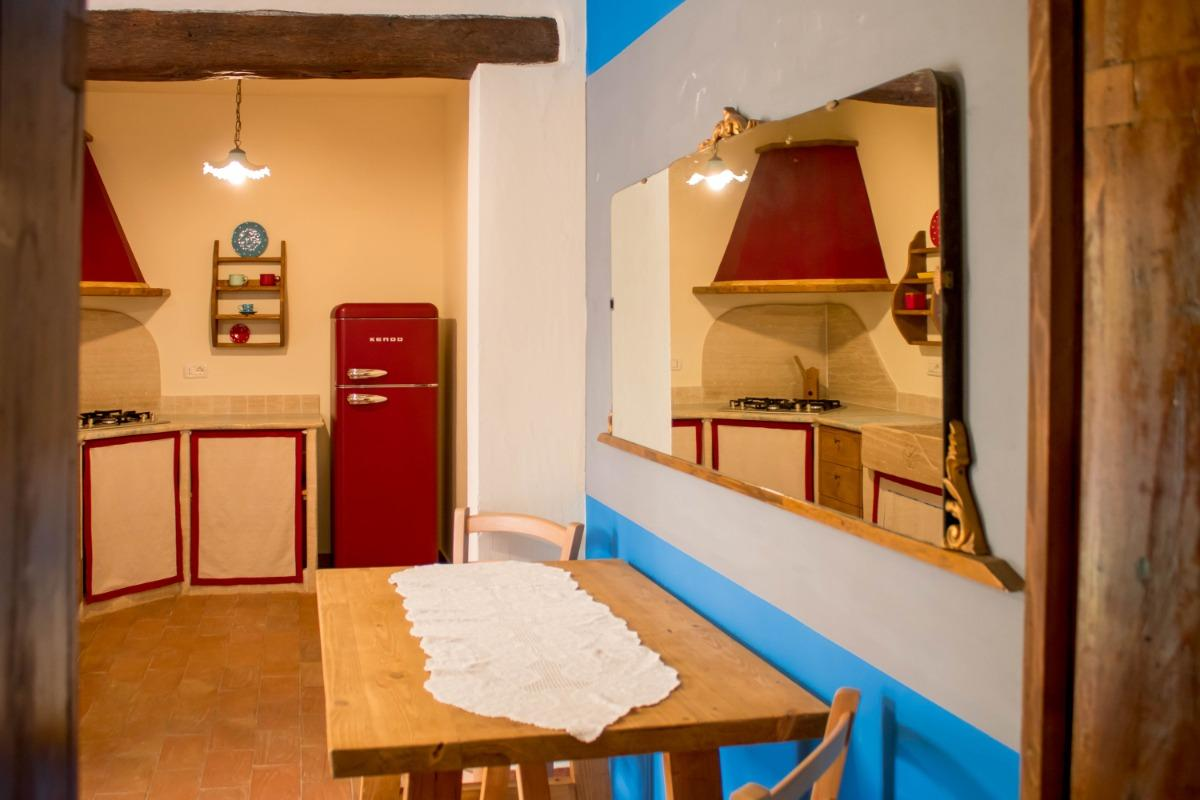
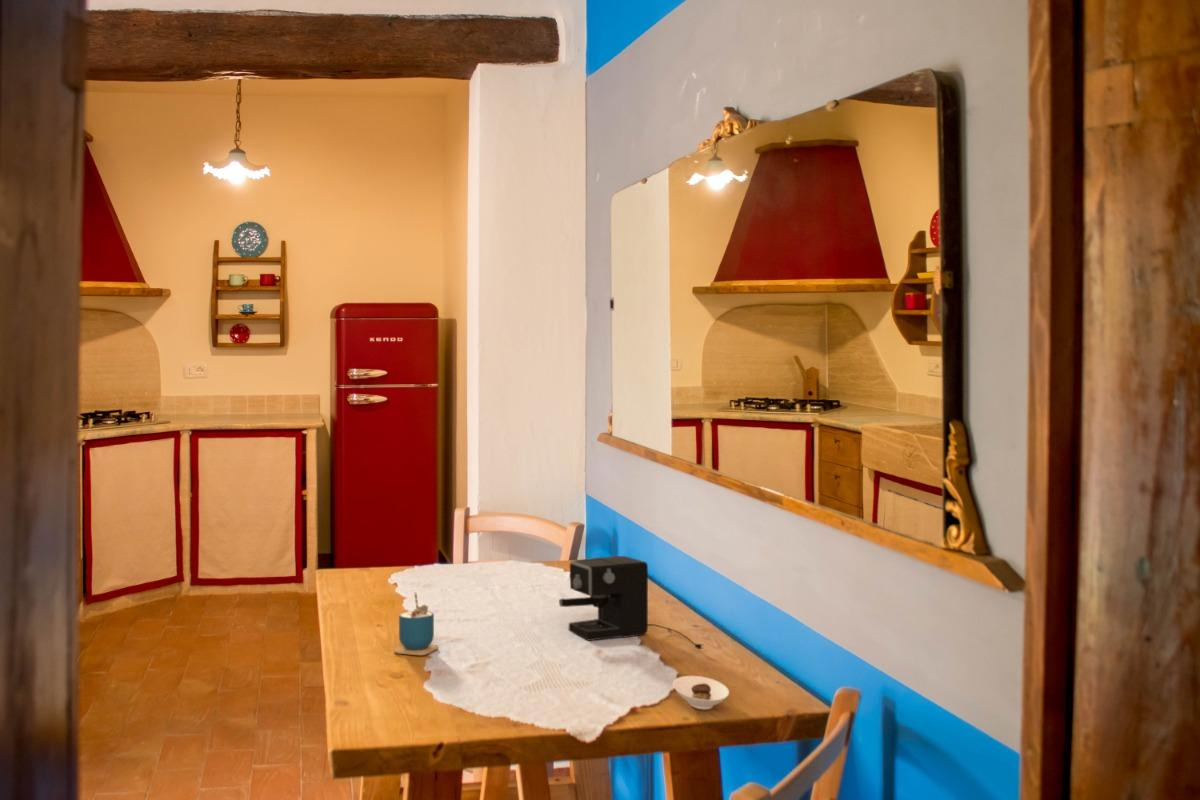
+ saucer [672,675,730,711]
+ coffee maker [558,555,703,650]
+ cup [393,591,439,656]
